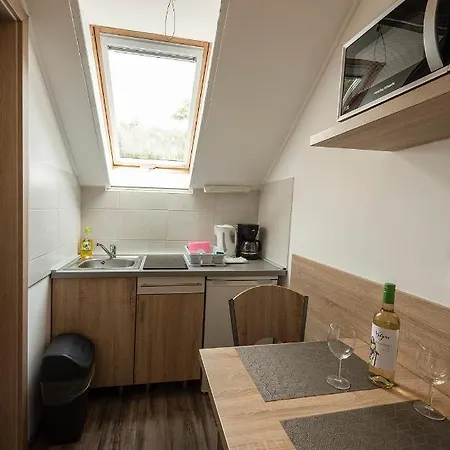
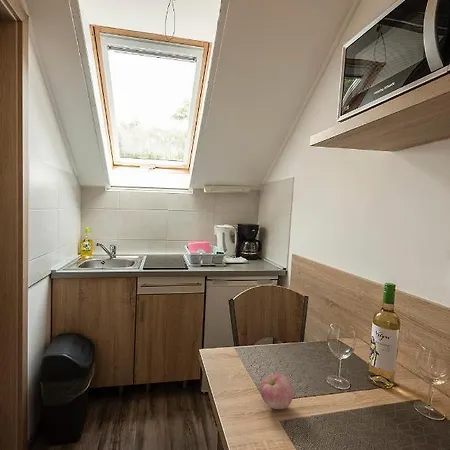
+ apple [259,373,294,410]
